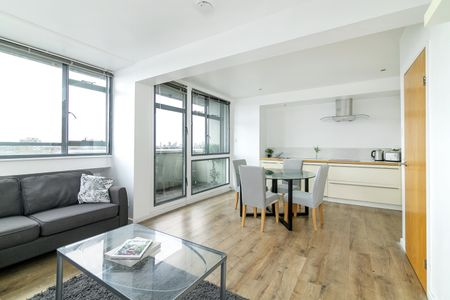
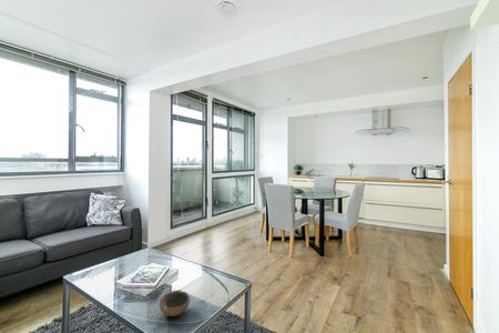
+ bowl [159,290,191,317]
